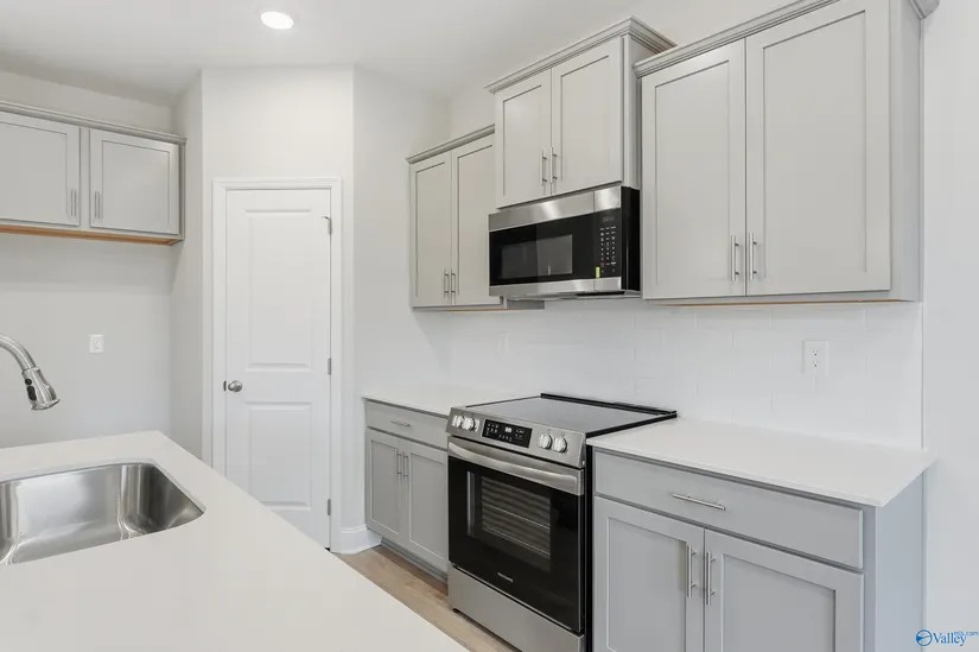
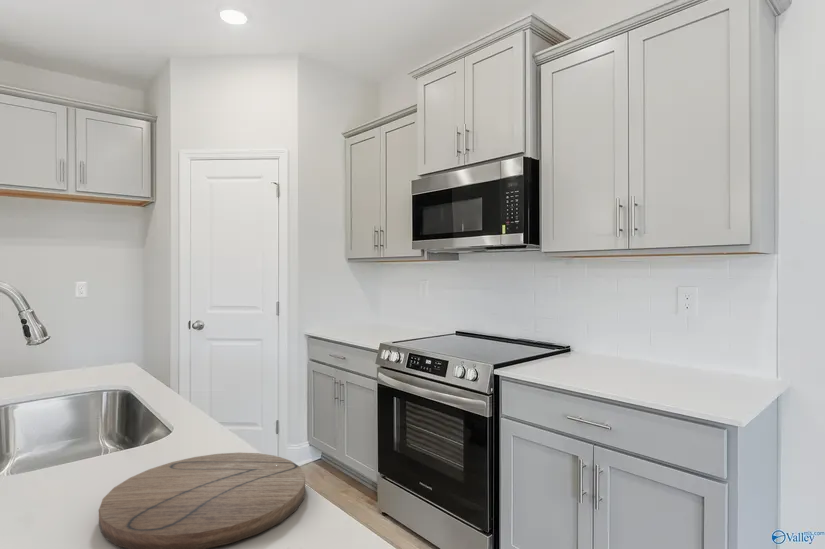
+ cutting board [98,452,306,549]
